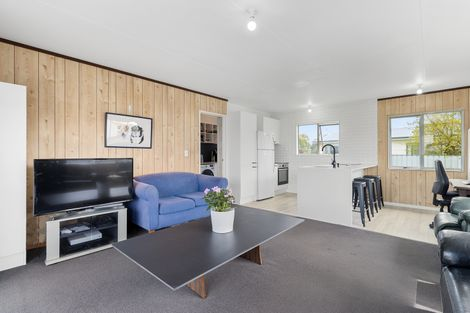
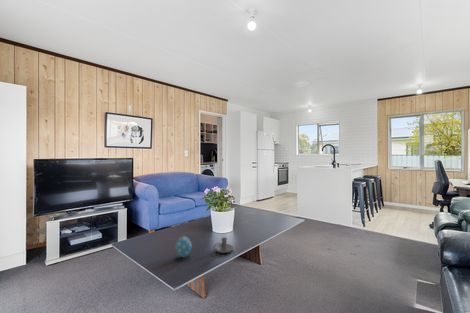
+ decorative egg [174,235,192,258]
+ candle holder [212,236,234,254]
